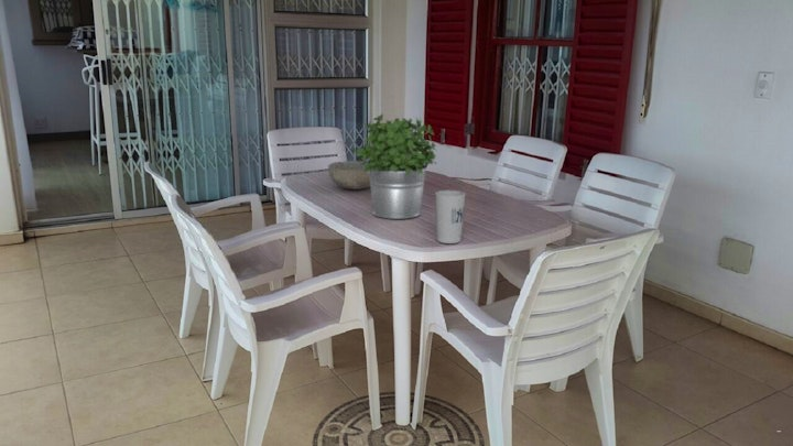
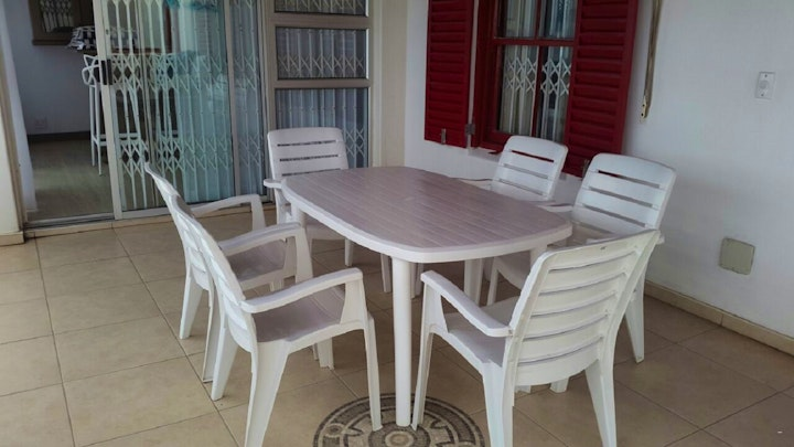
- bowl [327,160,370,191]
- cup [434,189,466,244]
- potted plant [351,113,437,220]
